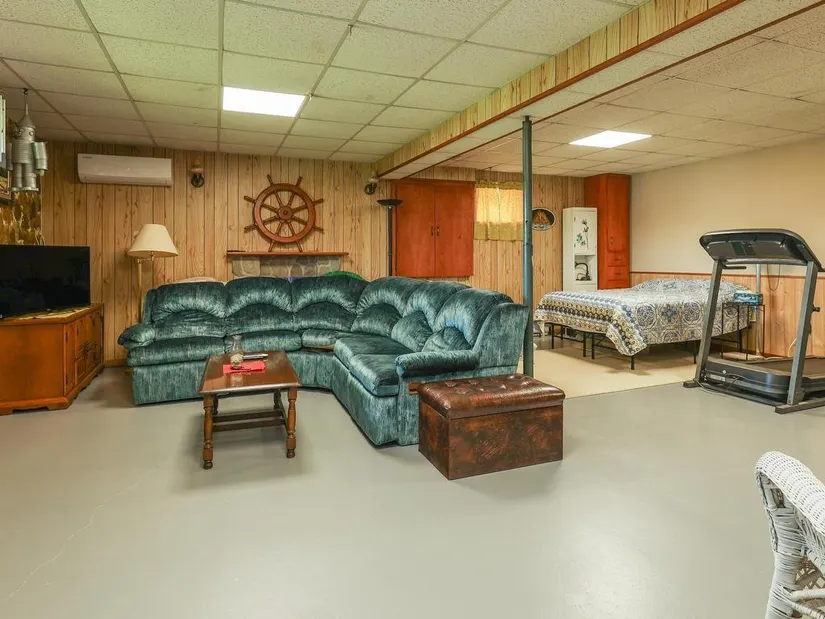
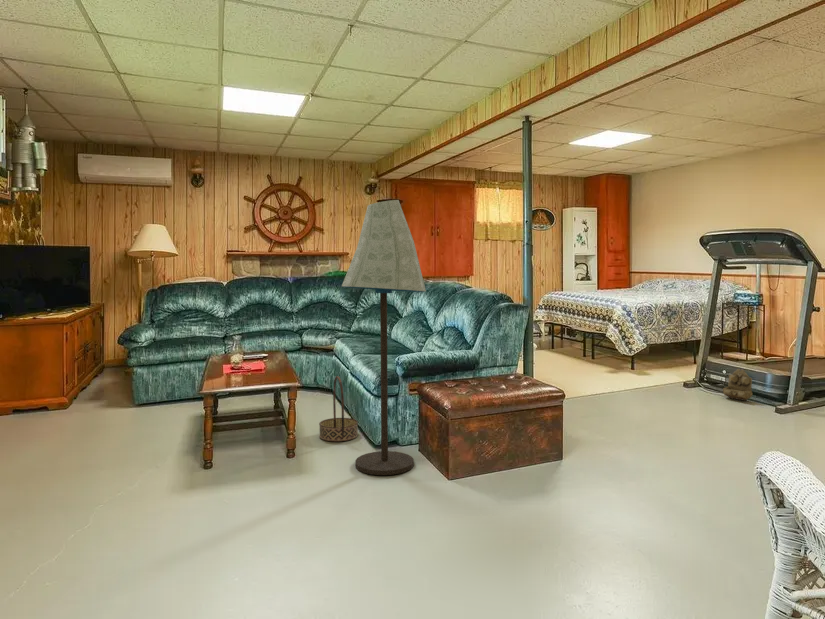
+ wall caddy [722,368,753,402]
+ floor lamp [341,199,427,476]
+ basket [318,375,359,442]
